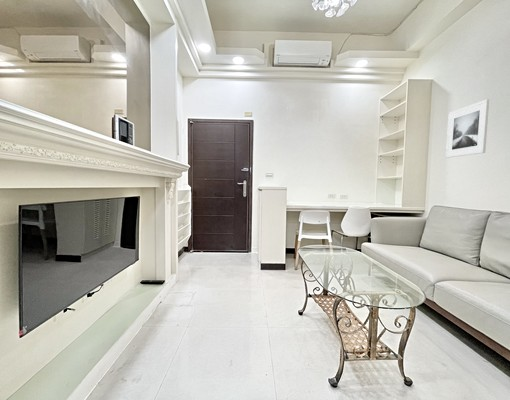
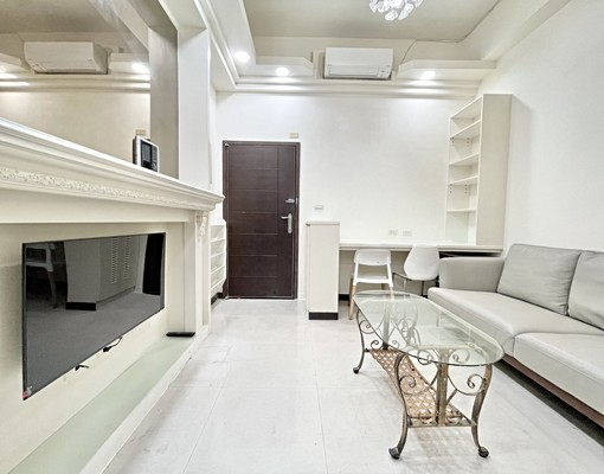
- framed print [445,98,490,159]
